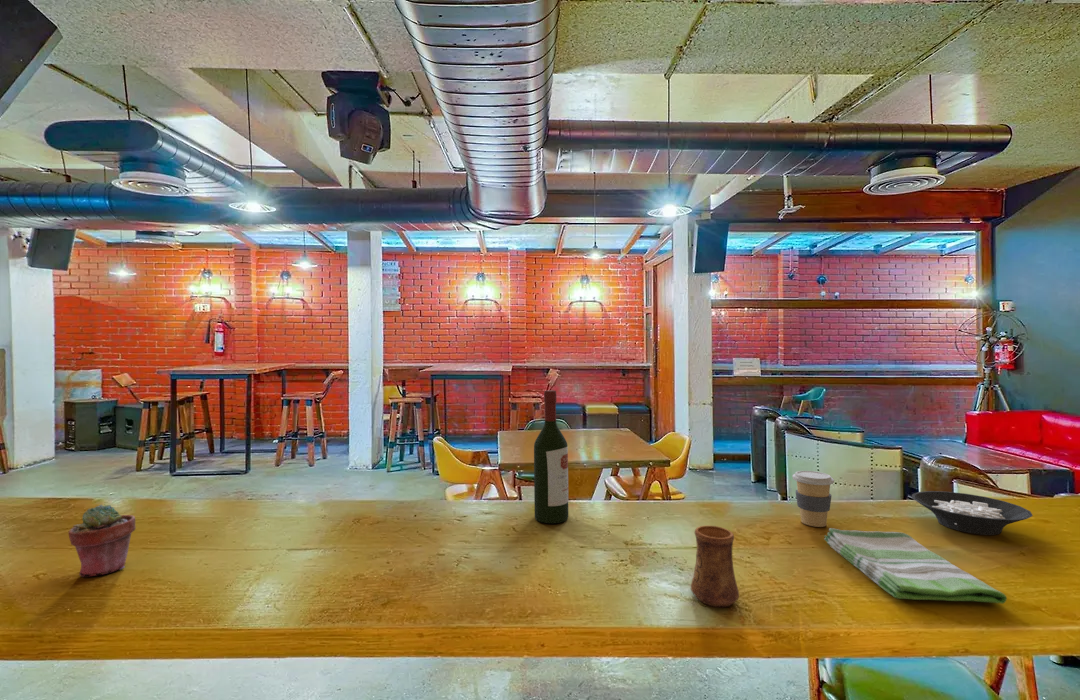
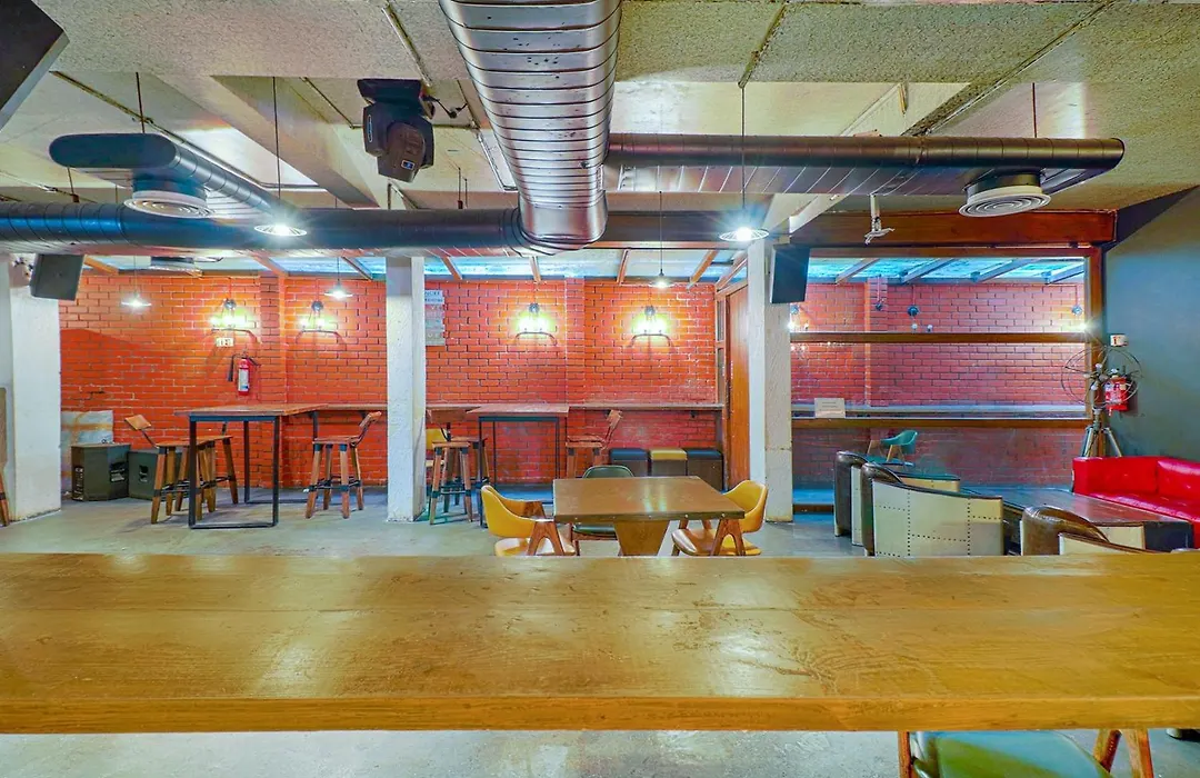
- cereal bowl [911,490,1034,536]
- wine bottle [533,389,569,524]
- cup [690,525,740,608]
- dish towel [823,527,1008,605]
- coffee cup [792,470,835,528]
- potted succulent [67,503,137,578]
